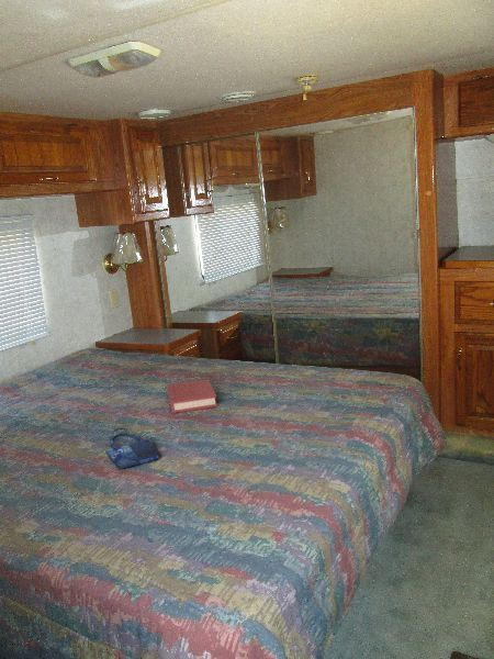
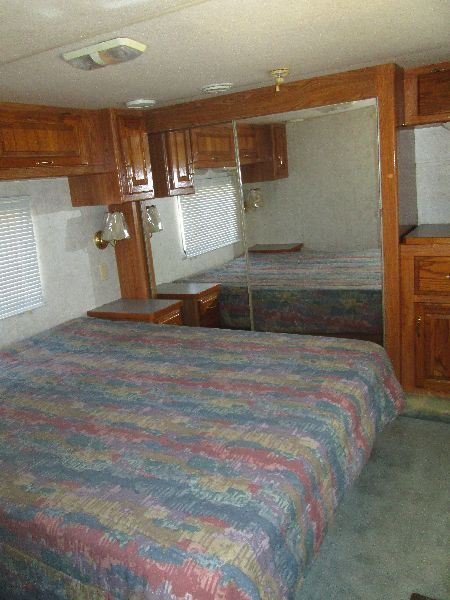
- shopping bag [105,426,160,470]
- hardback book [166,379,218,414]
